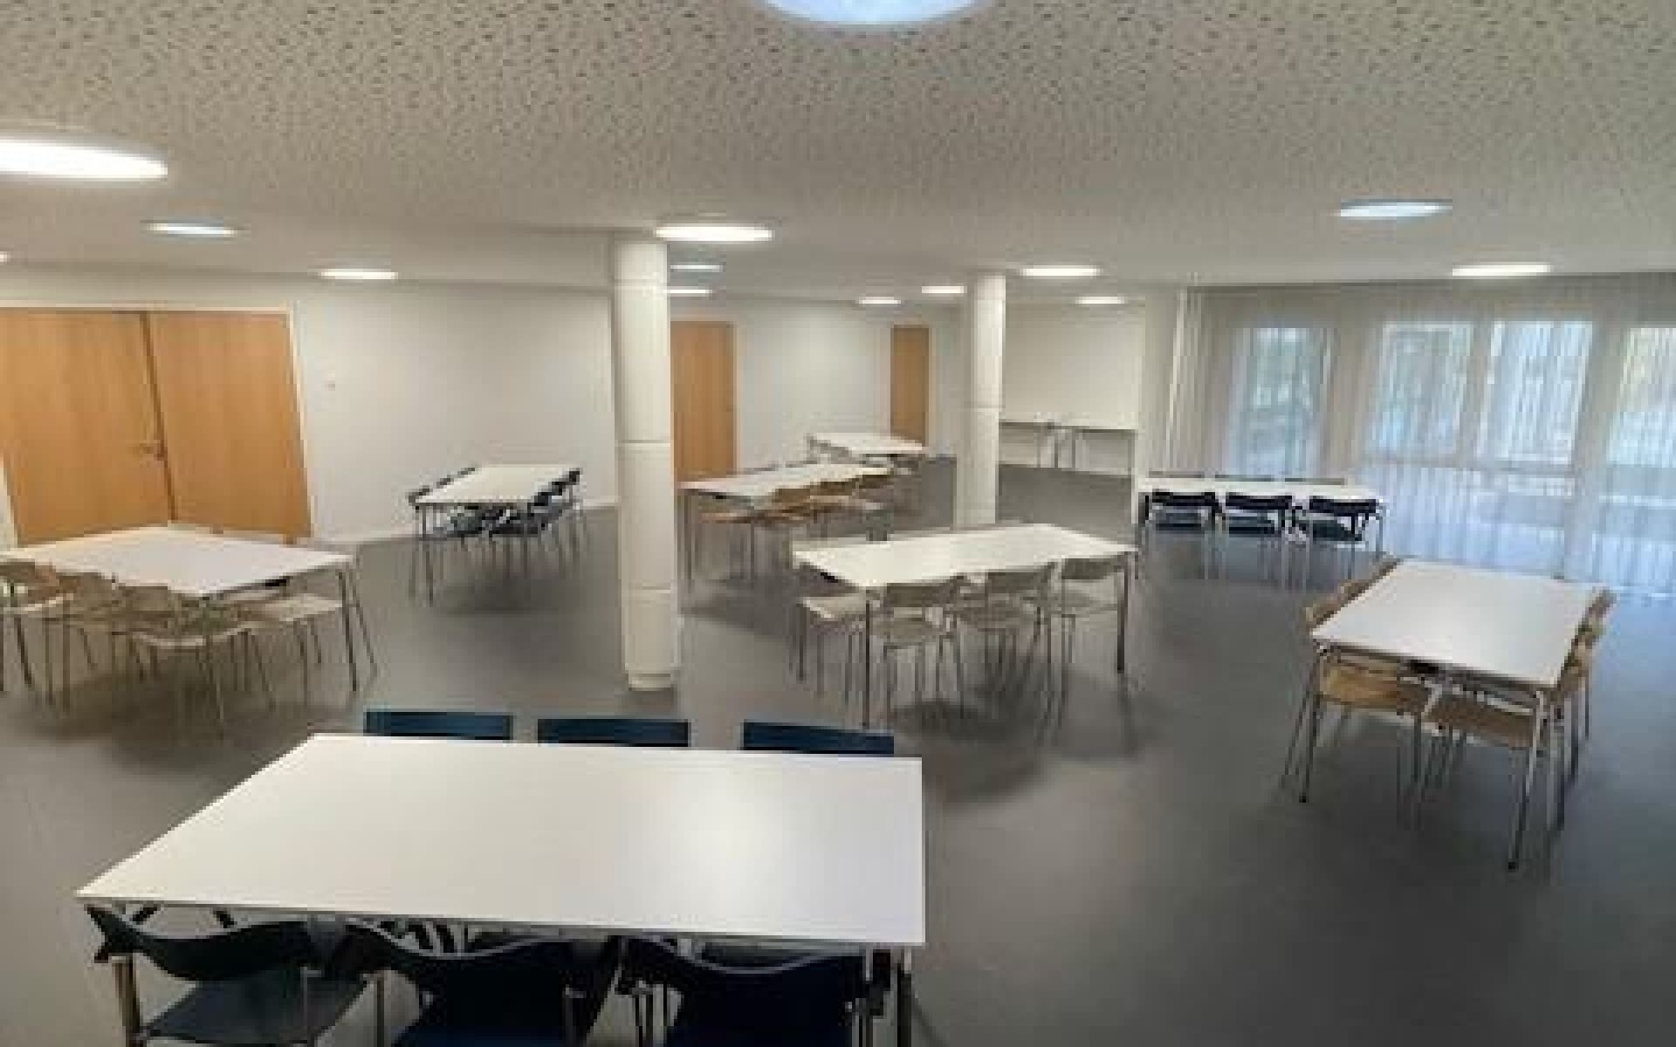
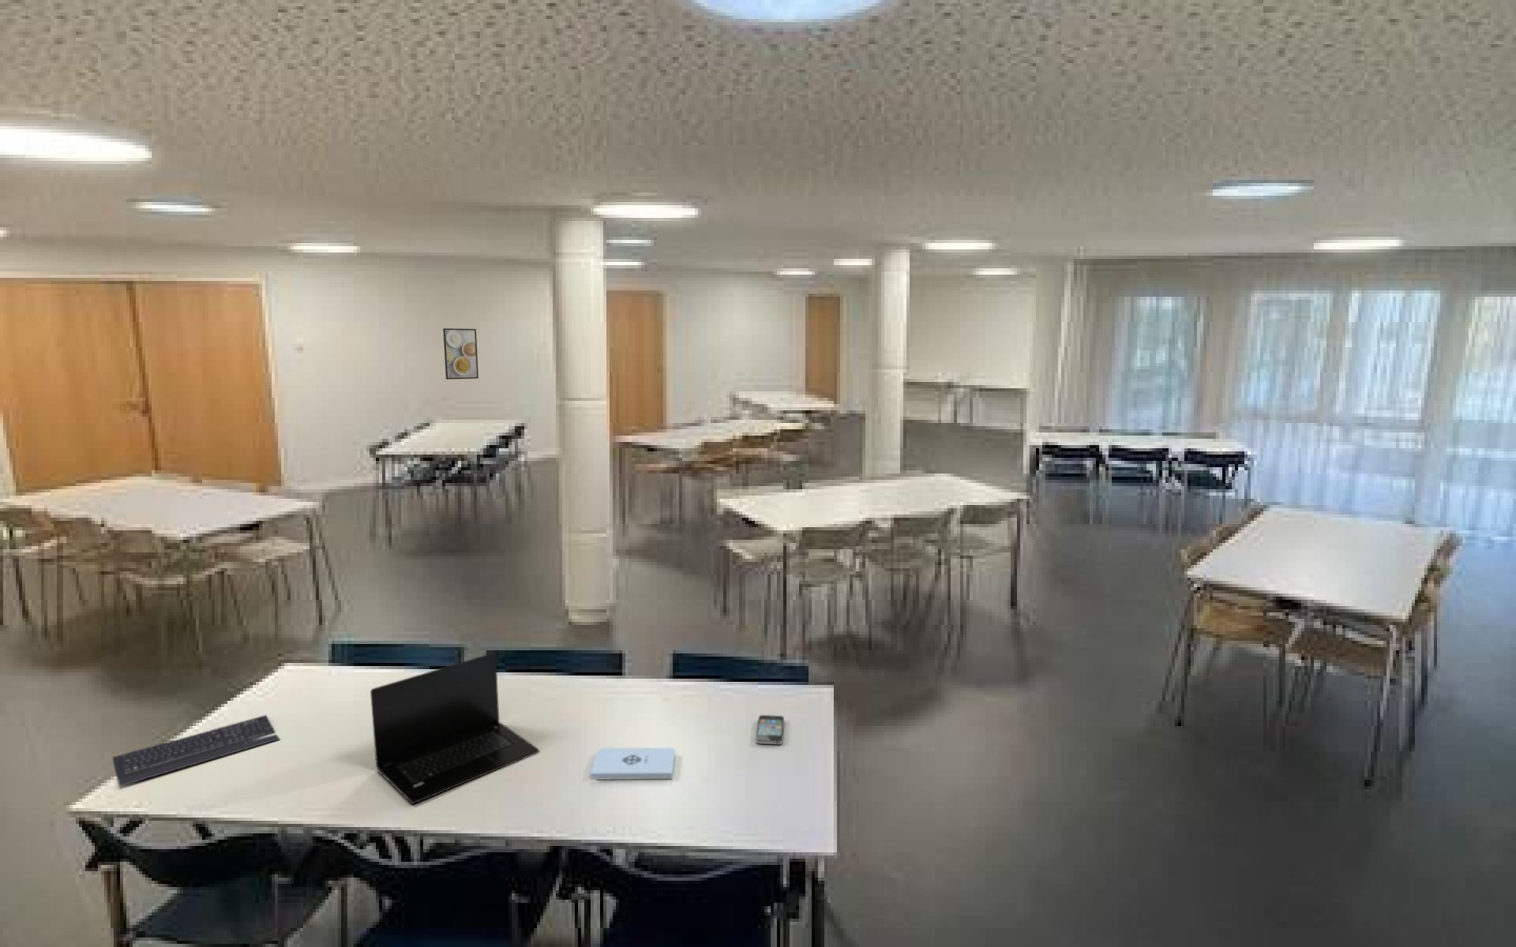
+ notepad [589,747,676,780]
+ keyboard [111,715,282,788]
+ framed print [442,327,479,381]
+ smartphone [755,715,785,746]
+ laptop [370,651,540,805]
